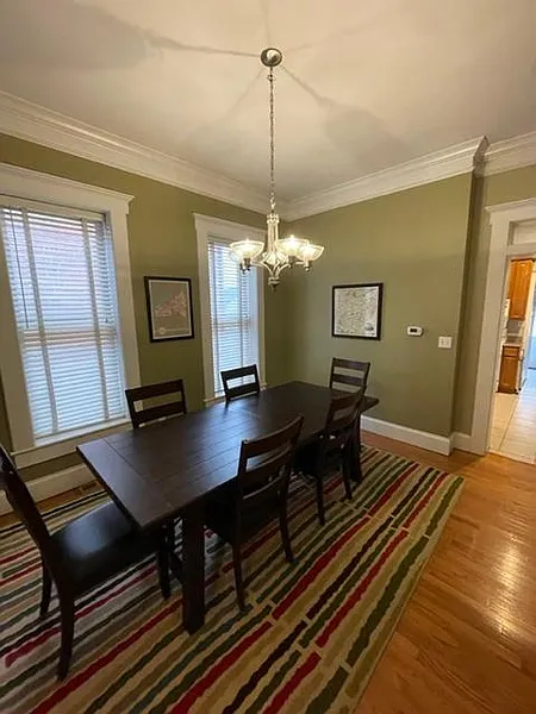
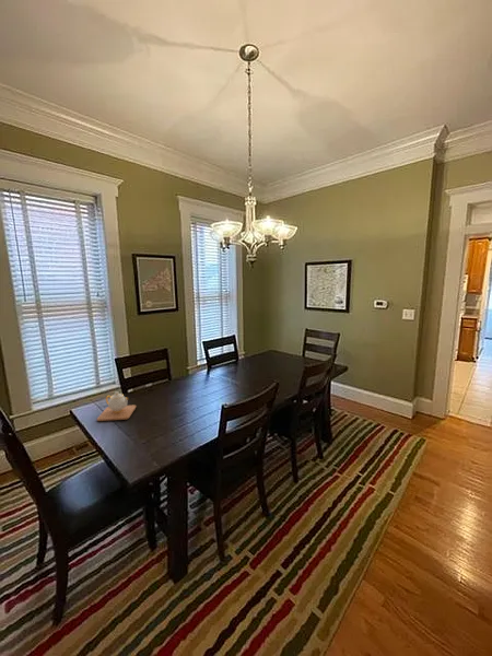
+ teapot [96,390,137,422]
